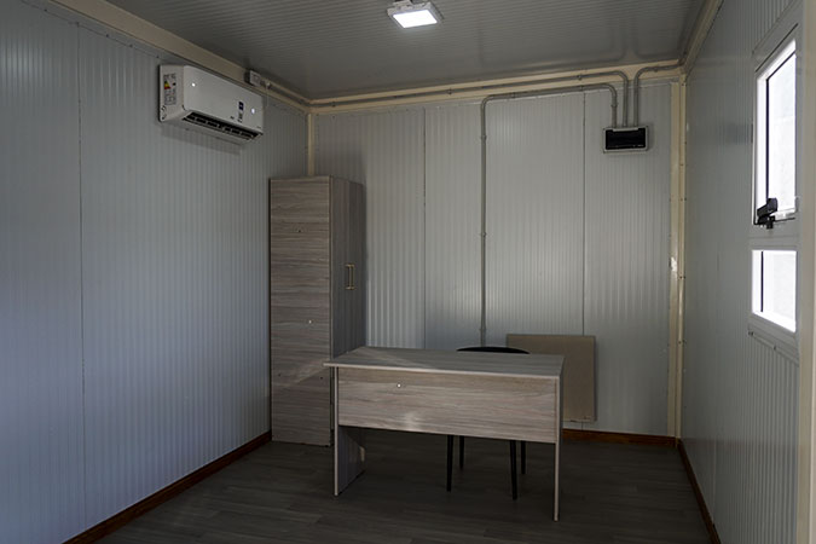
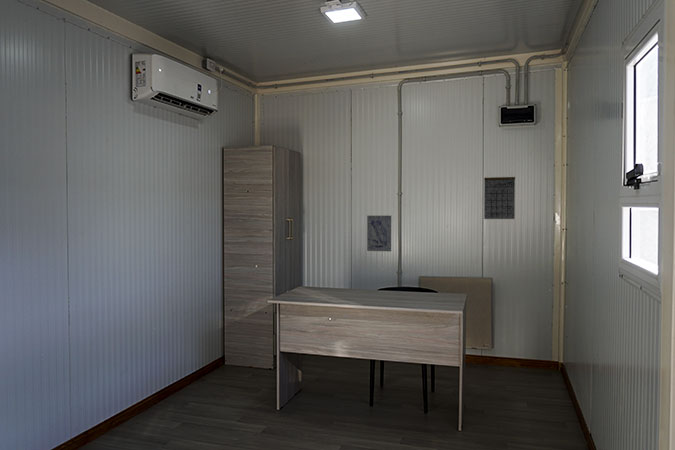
+ calendar [483,173,516,220]
+ wall art [366,215,392,253]
